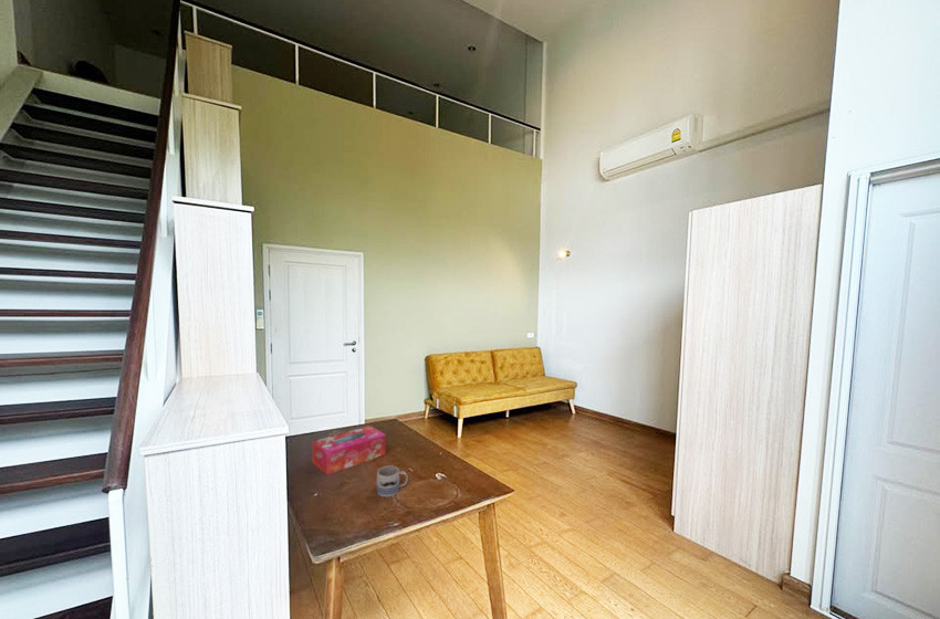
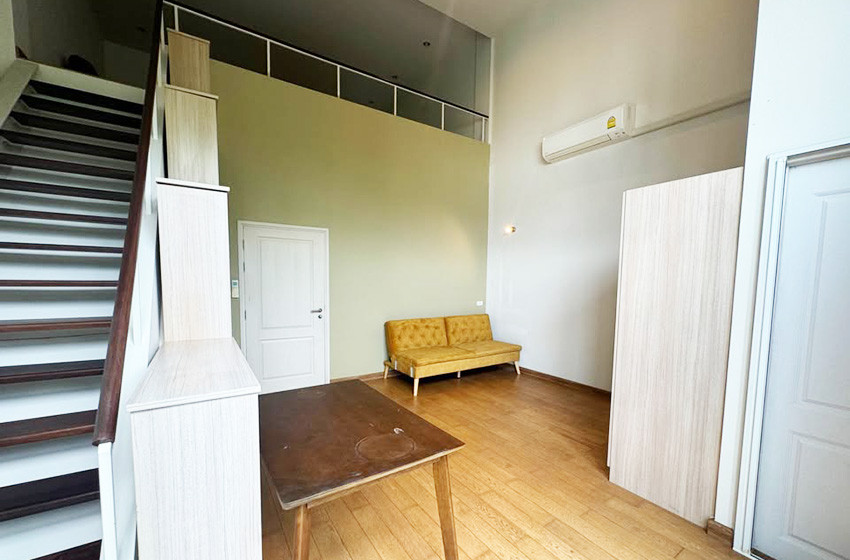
- tissue box [311,424,387,475]
- mug [375,465,409,497]
